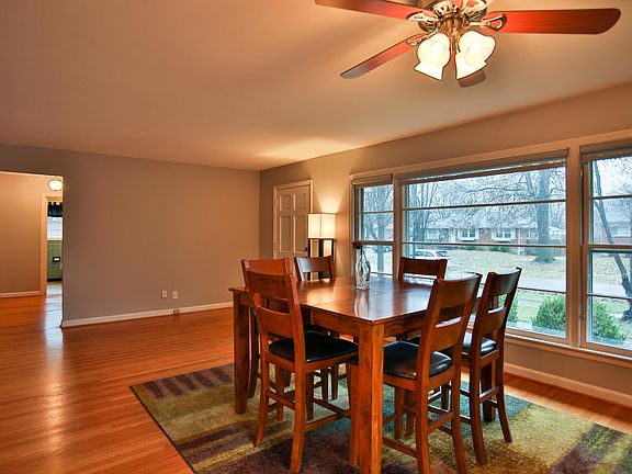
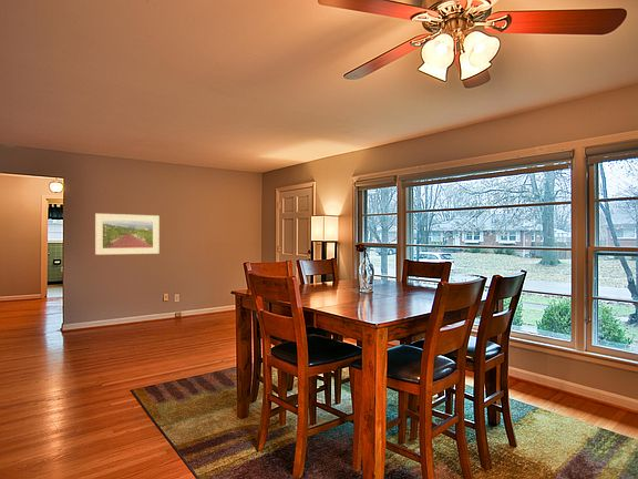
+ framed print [94,213,161,256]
